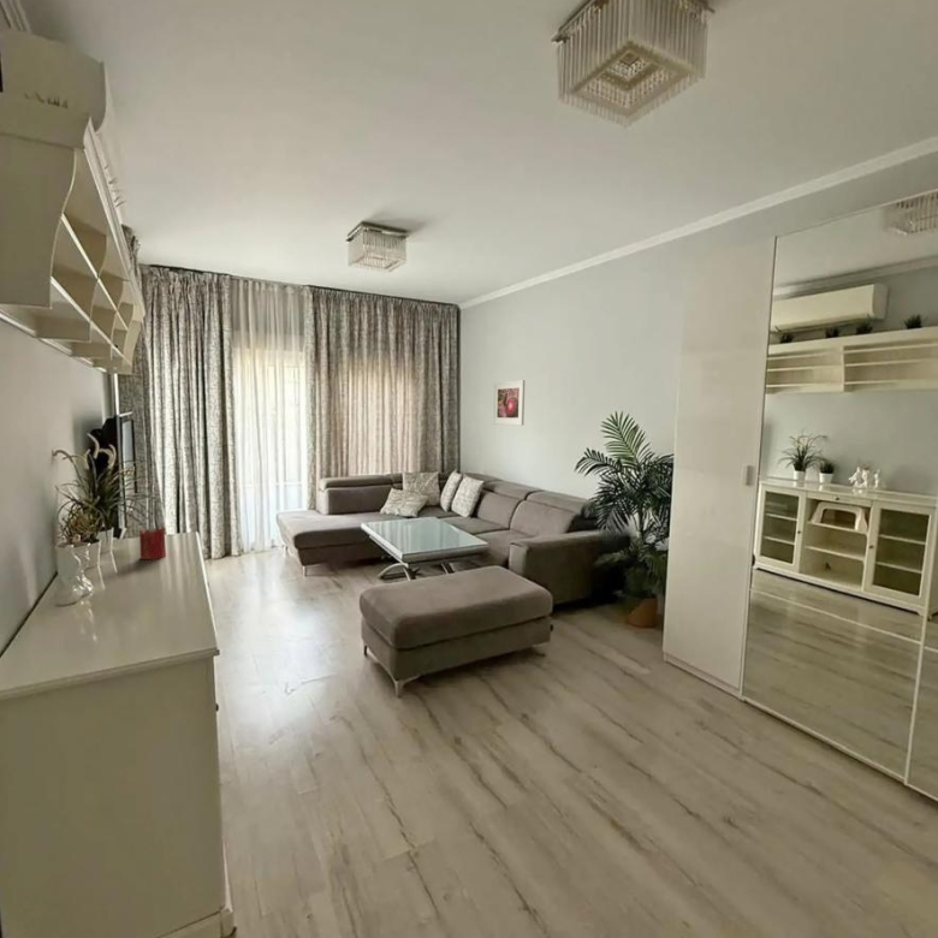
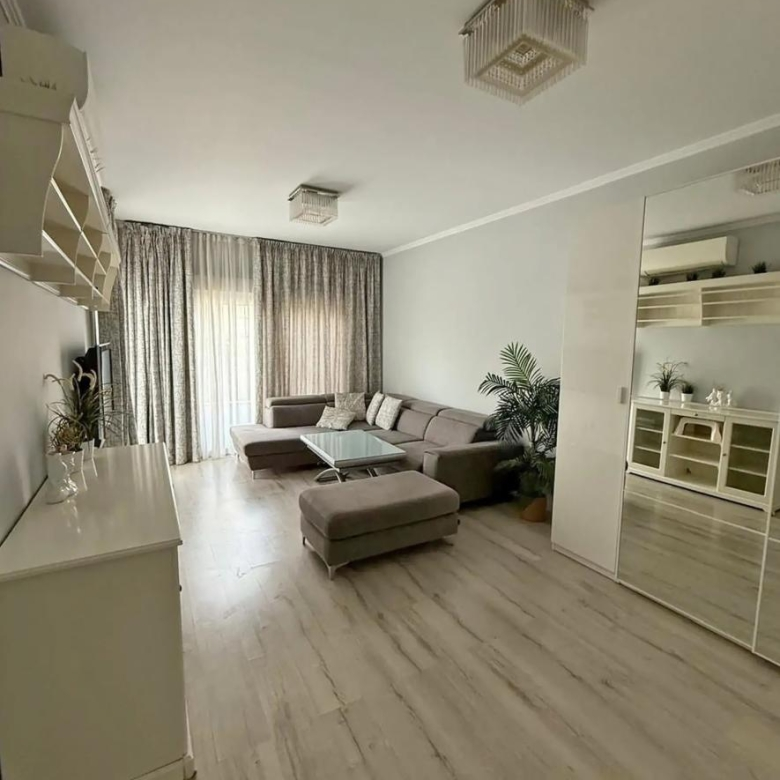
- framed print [492,379,526,427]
- candle [138,523,167,560]
